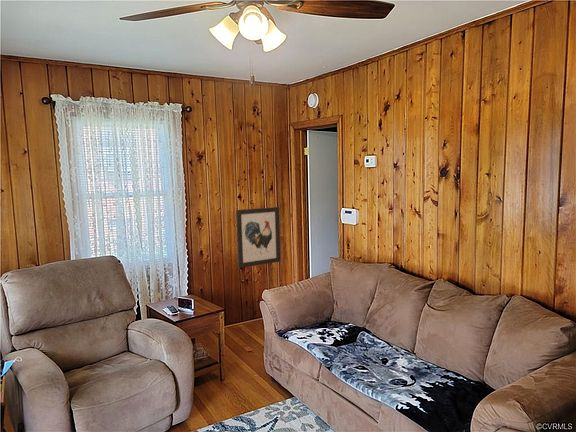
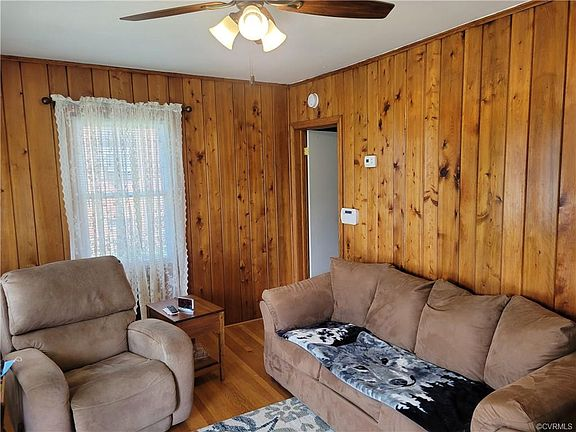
- wall art [235,206,282,269]
